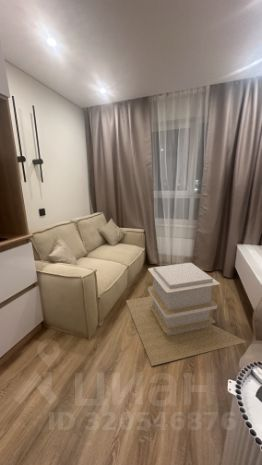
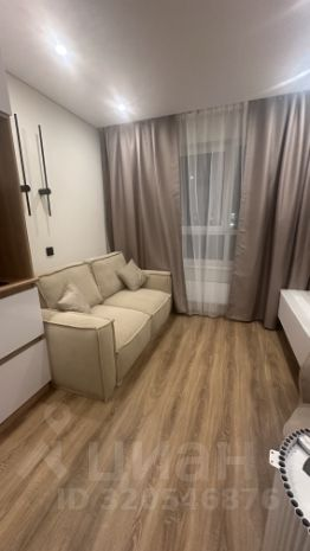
- coffee table [125,262,248,367]
